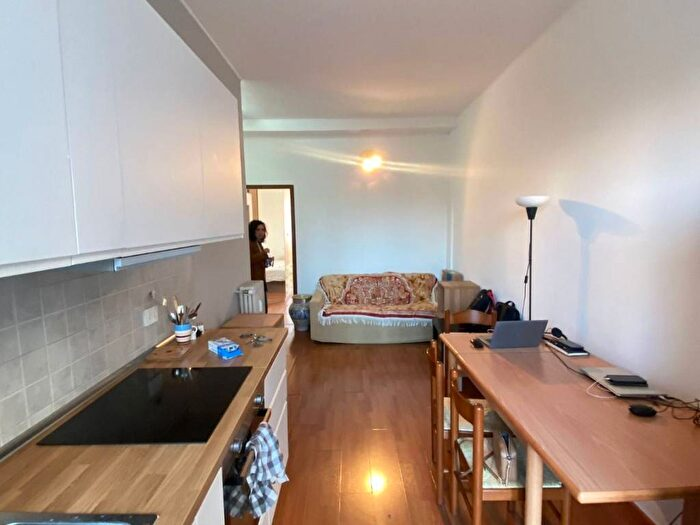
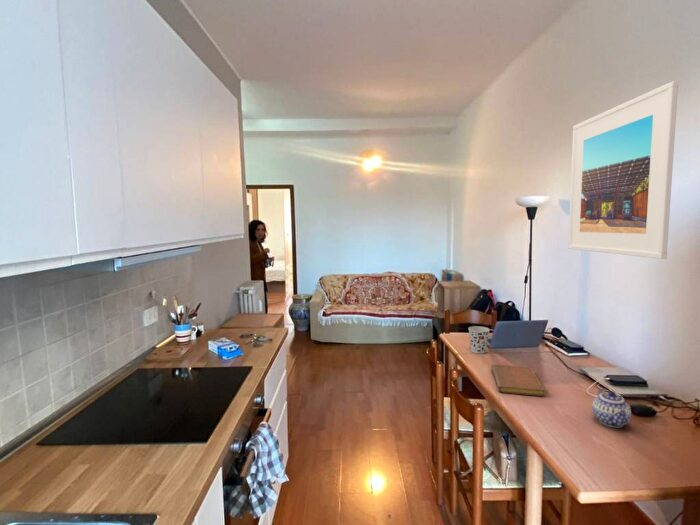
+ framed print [567,80,679,260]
+ teapot [591,388,632,428]
+ notebook [490,364,545,397]
+ cup [467,325,491,354]
